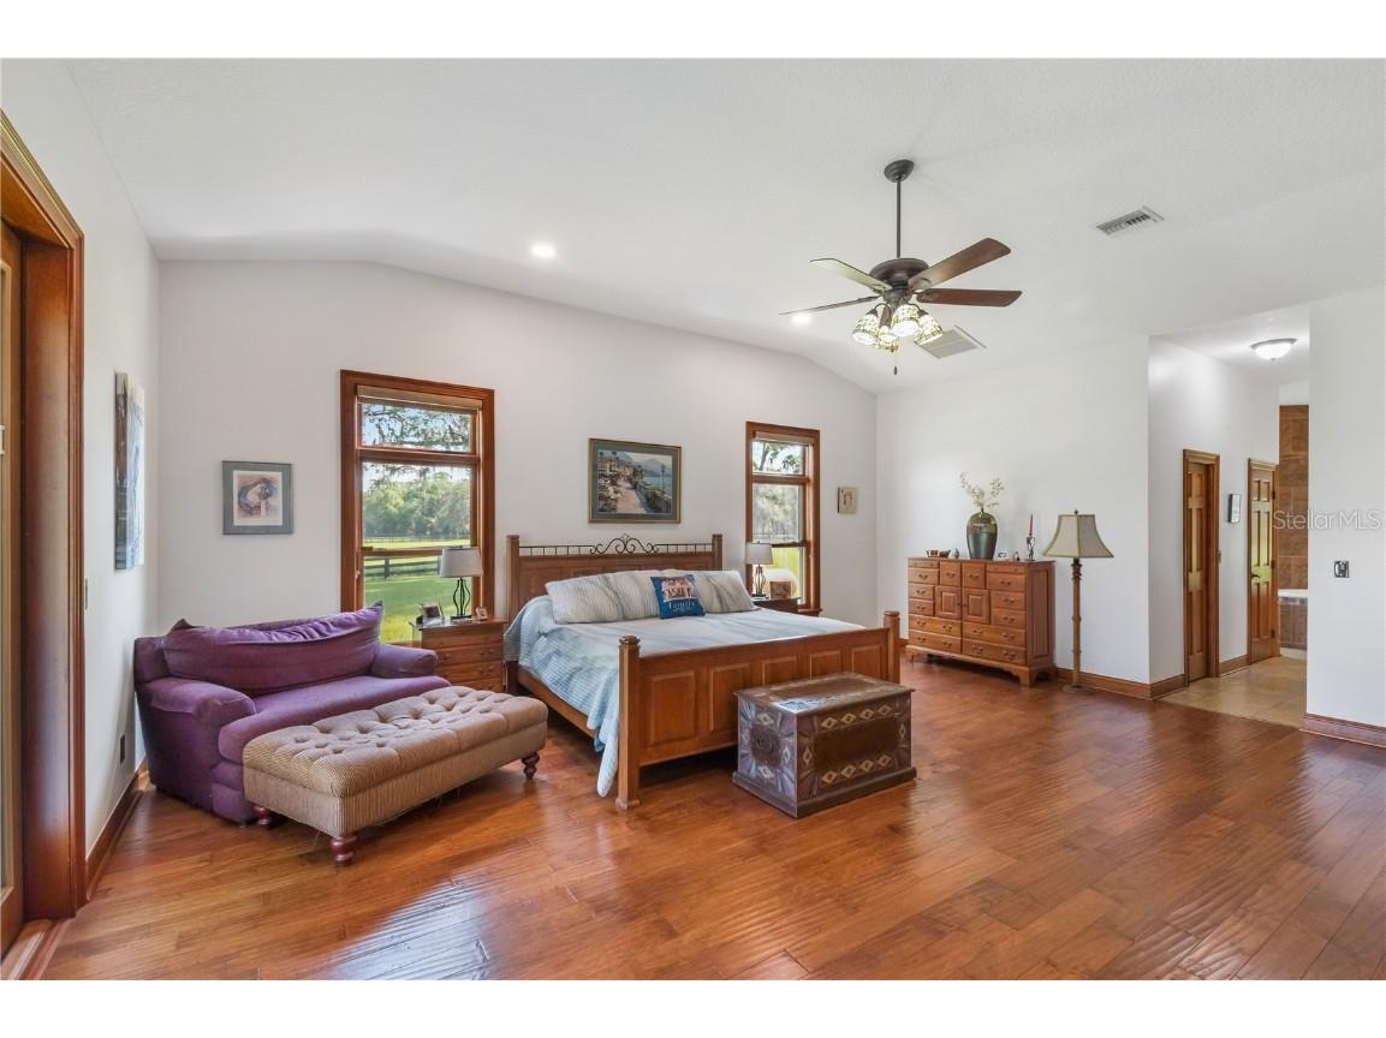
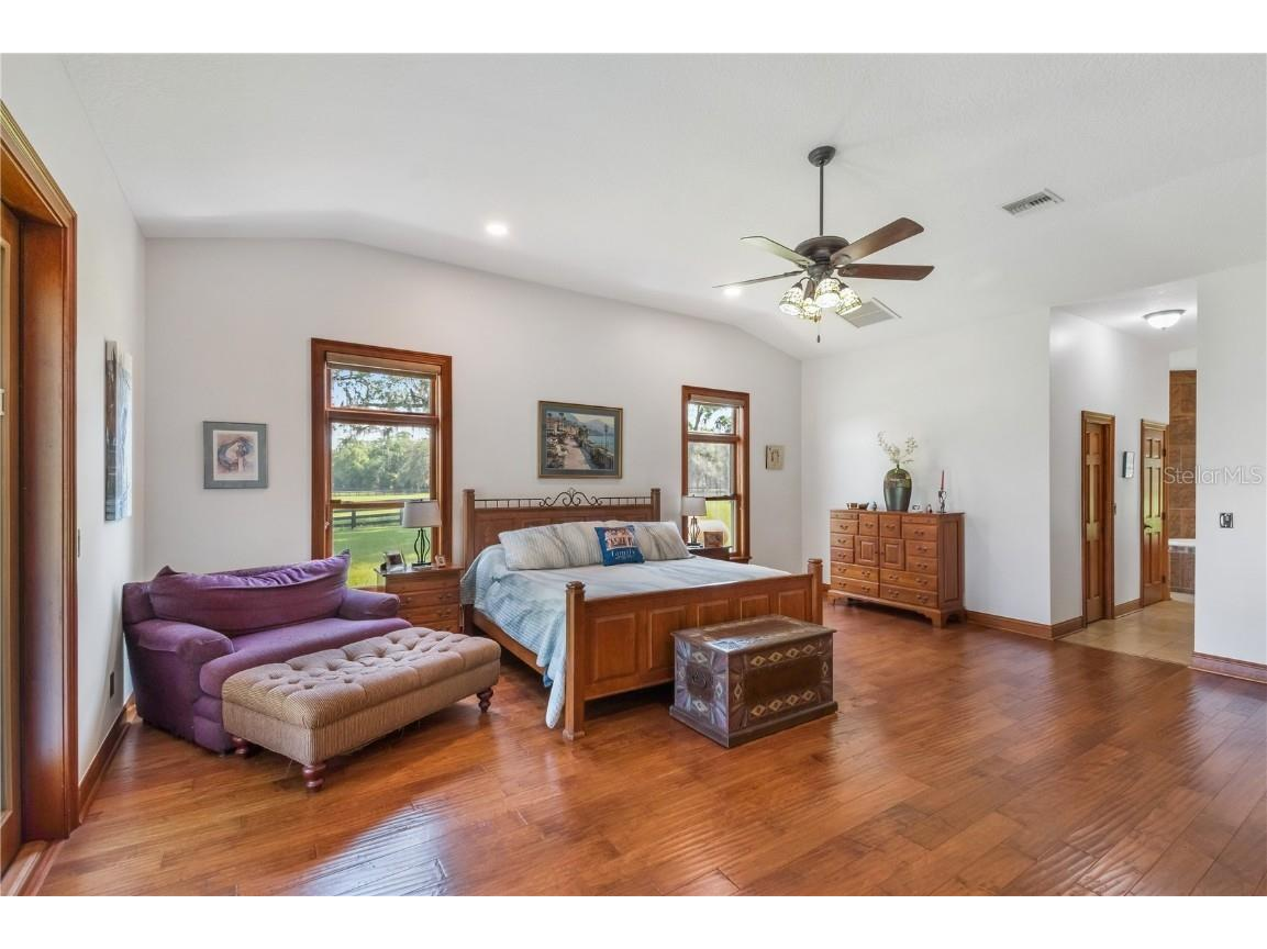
- floor lamp [1041,508,1116,696]
